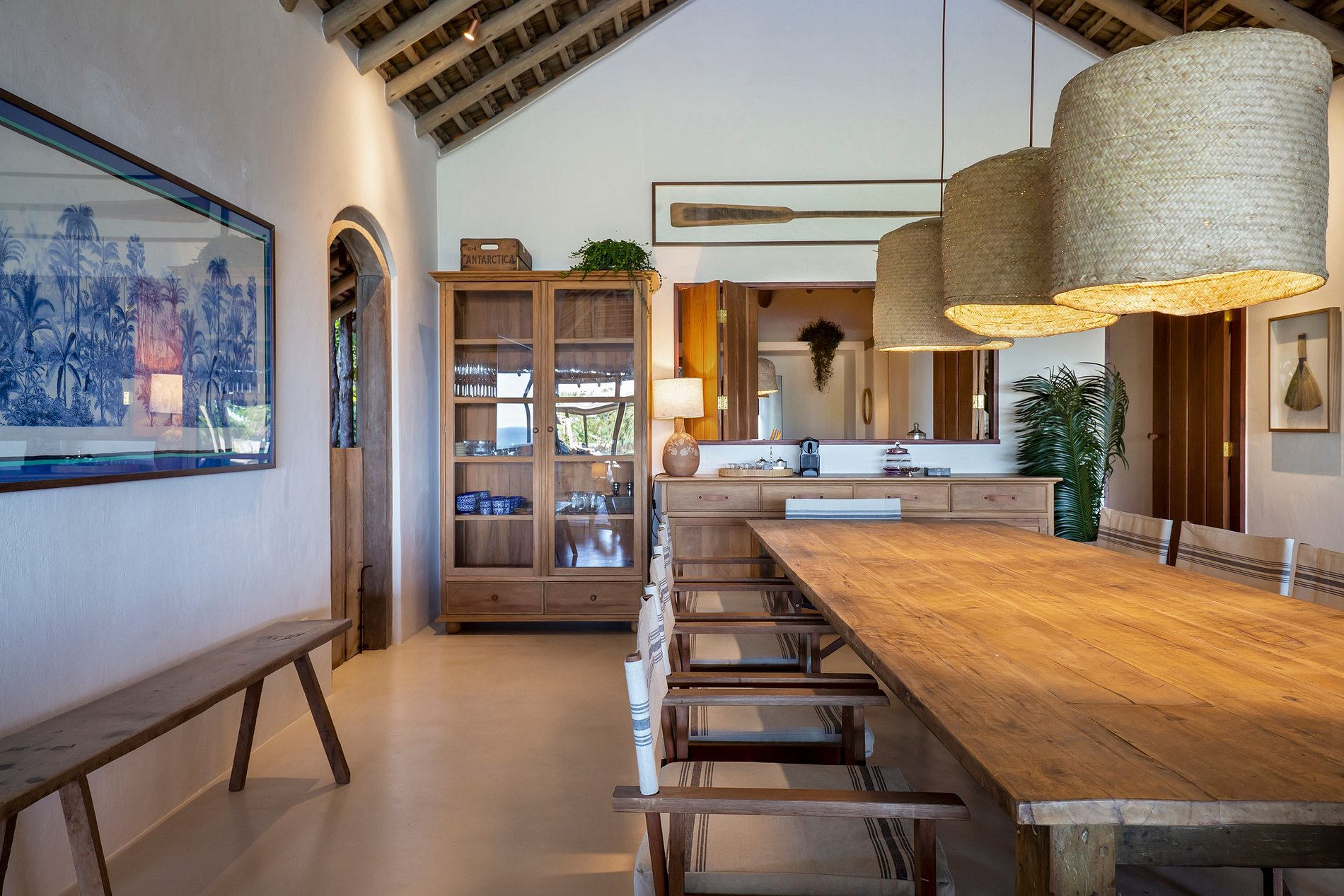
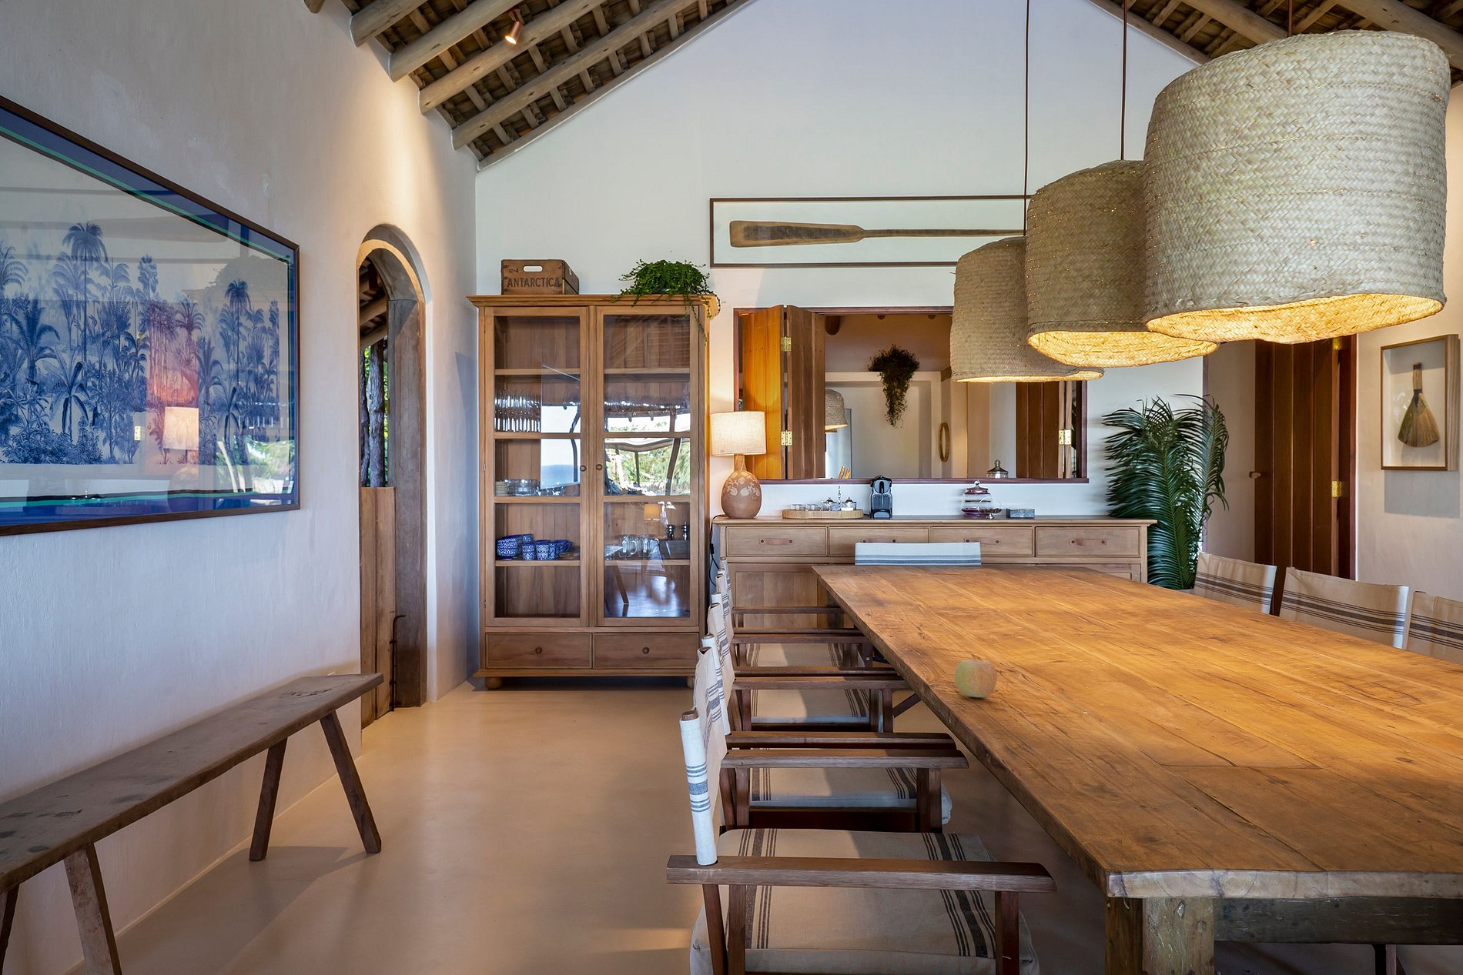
+ fruit [954,653,998,698]
